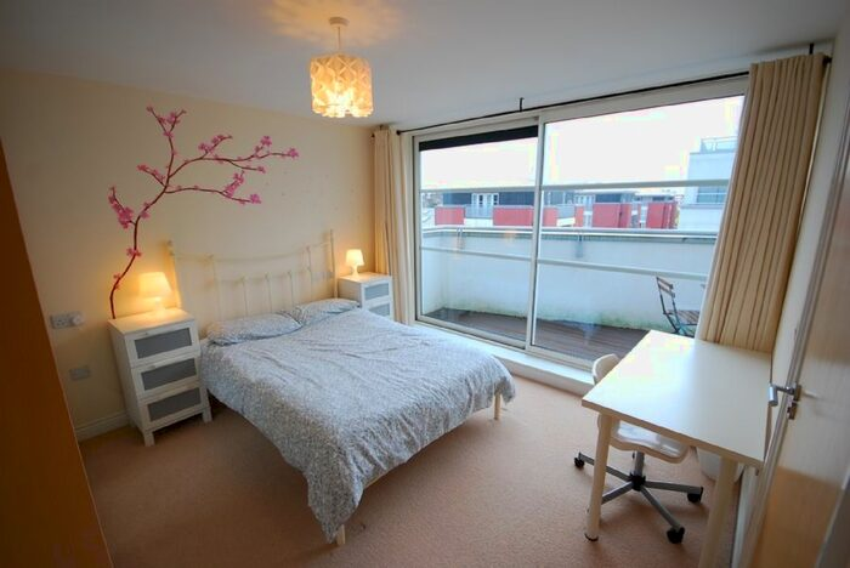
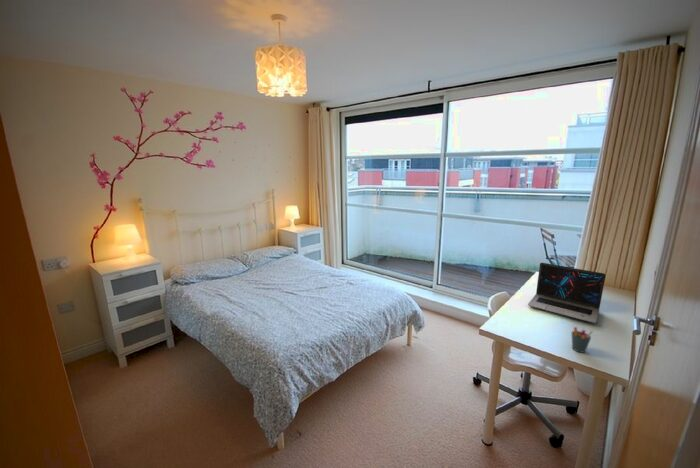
+ pen holder [571,326,593,354]
+ laptop [527,262,607,324]
